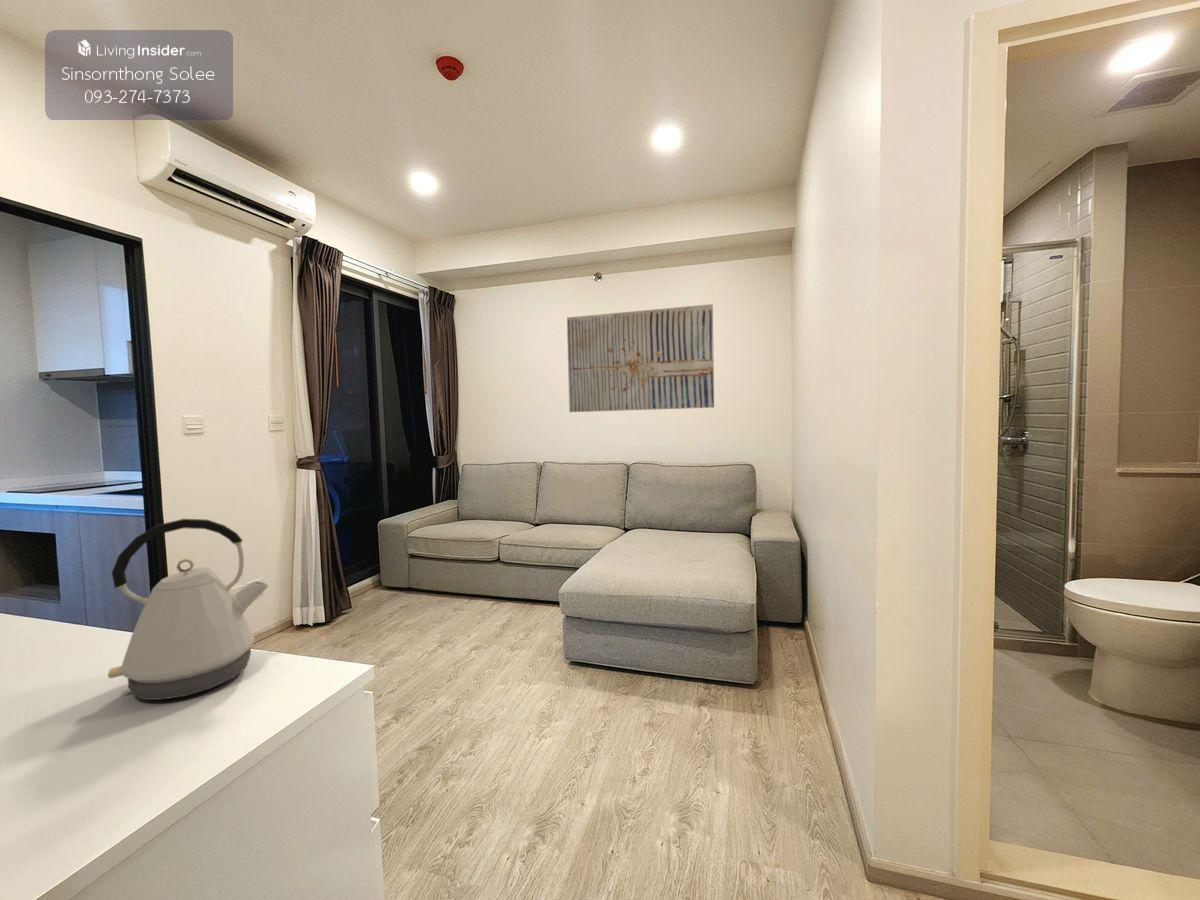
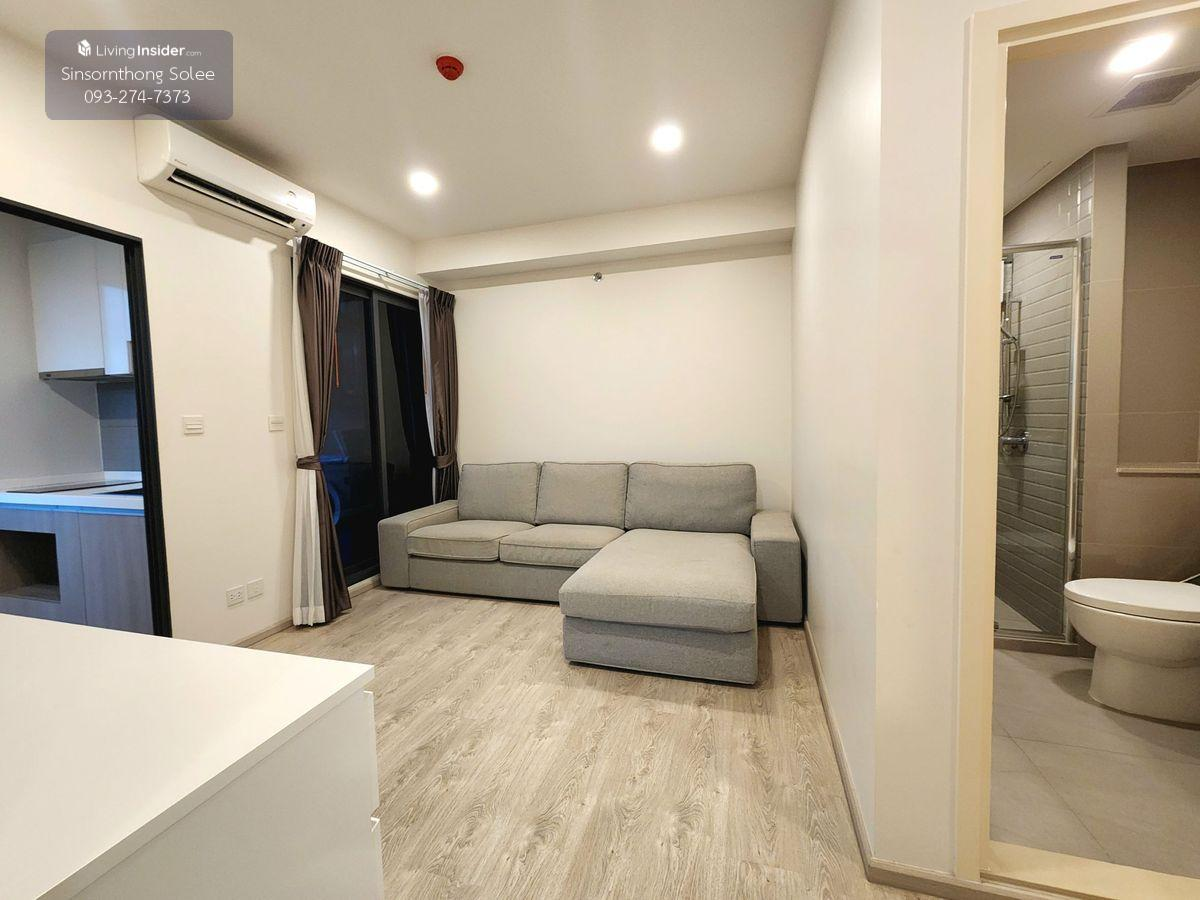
- wall art [566,303,715,413]
- kettle [107,518,270,701]
